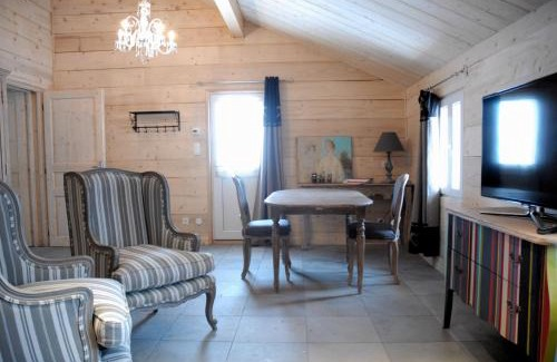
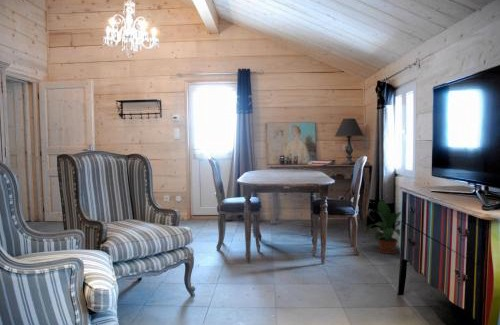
+ potted plant [365,199,402,255]
